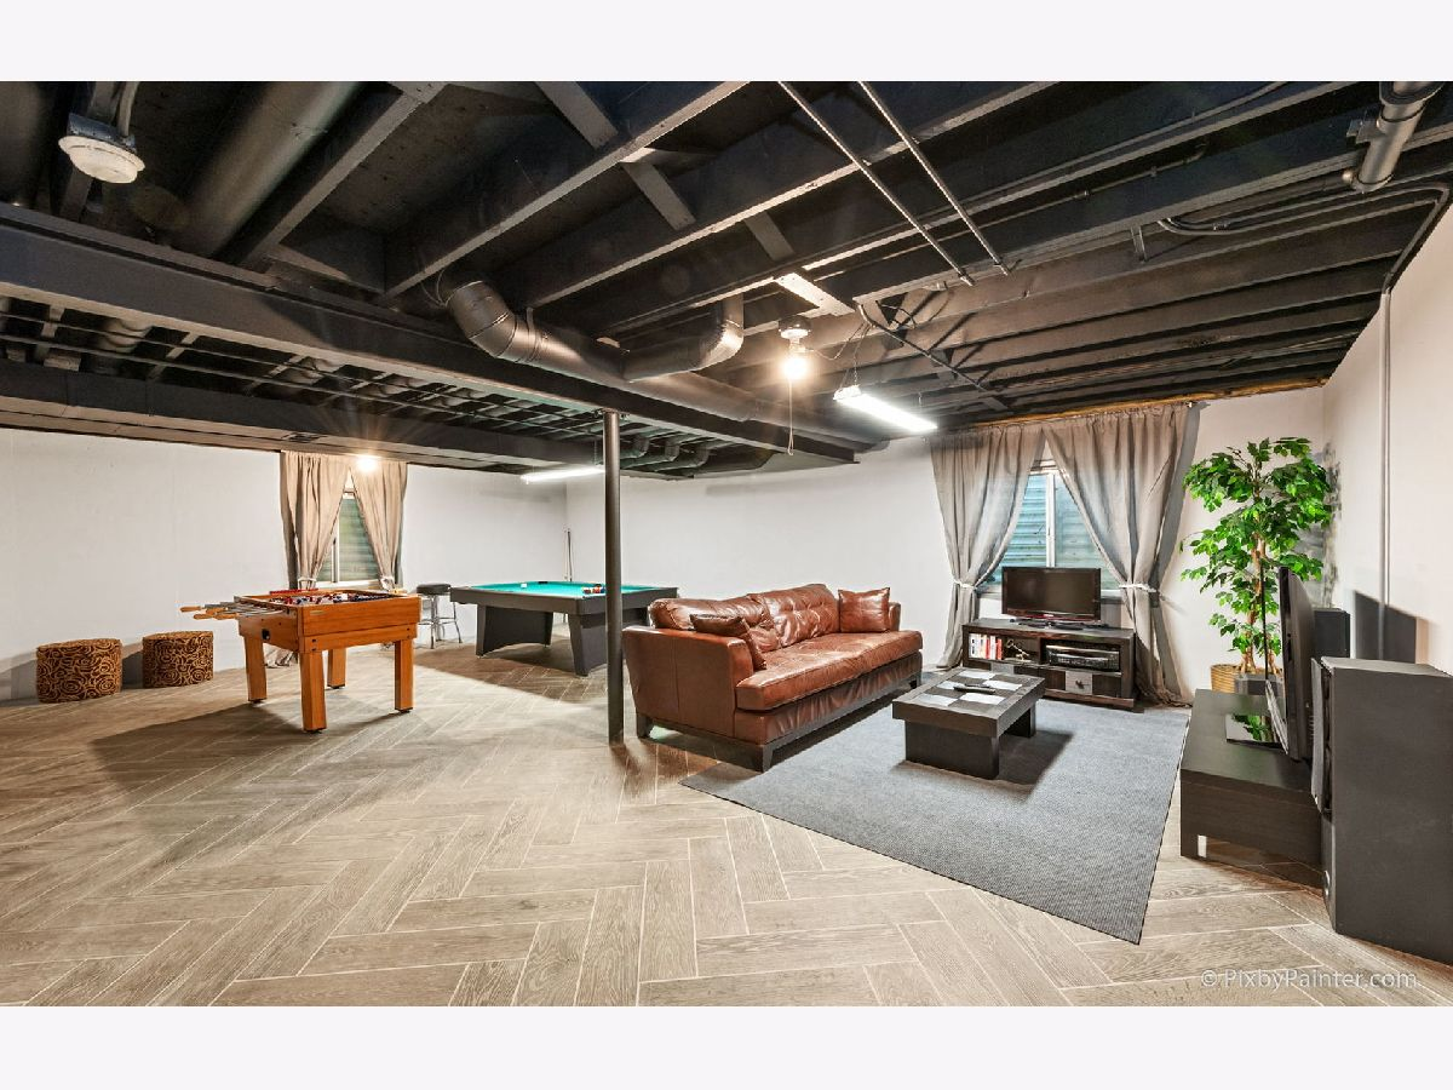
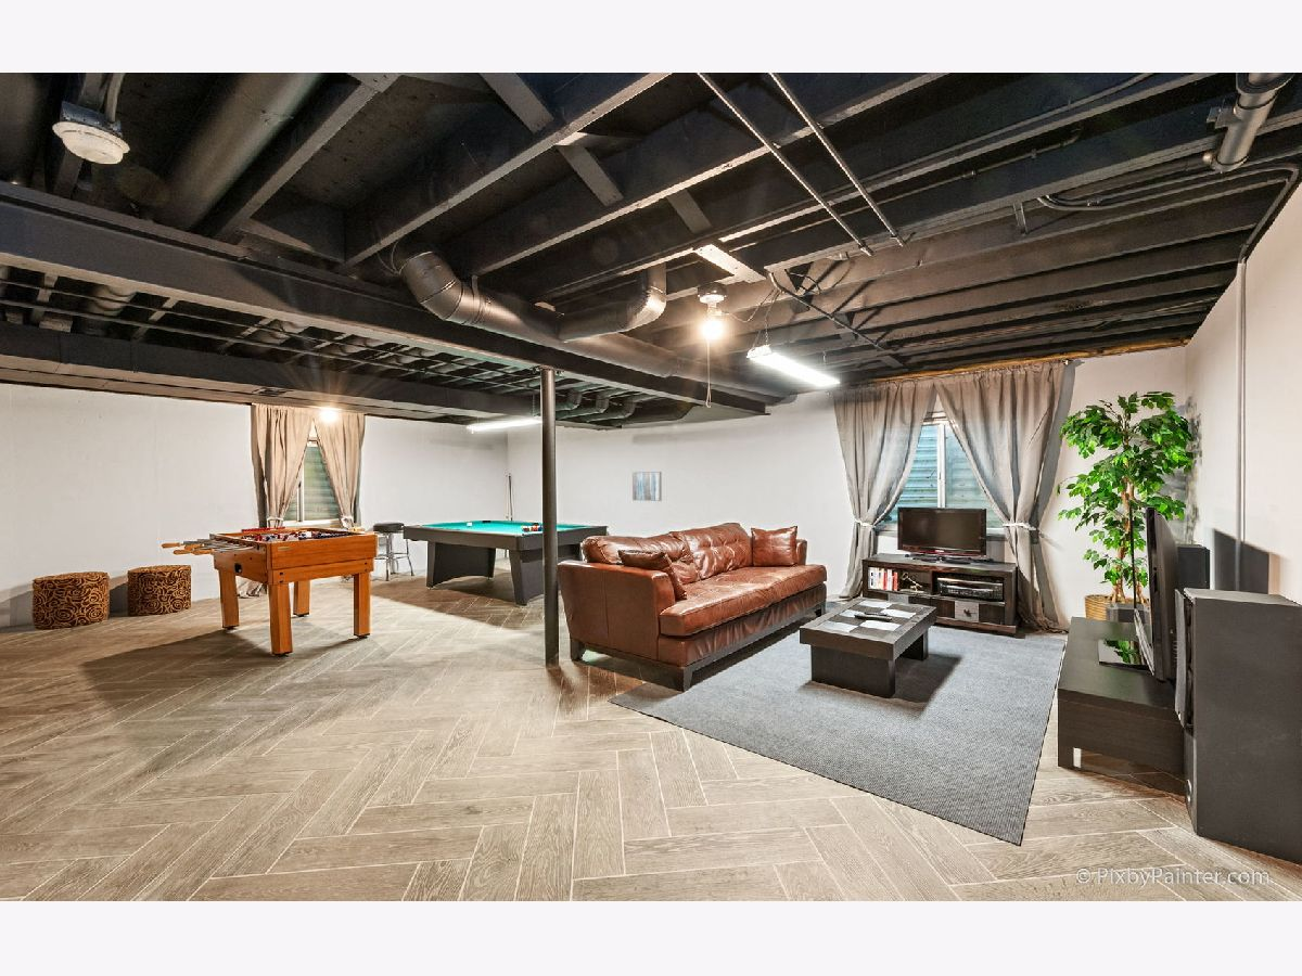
+ wall art [631,471,663,502]
